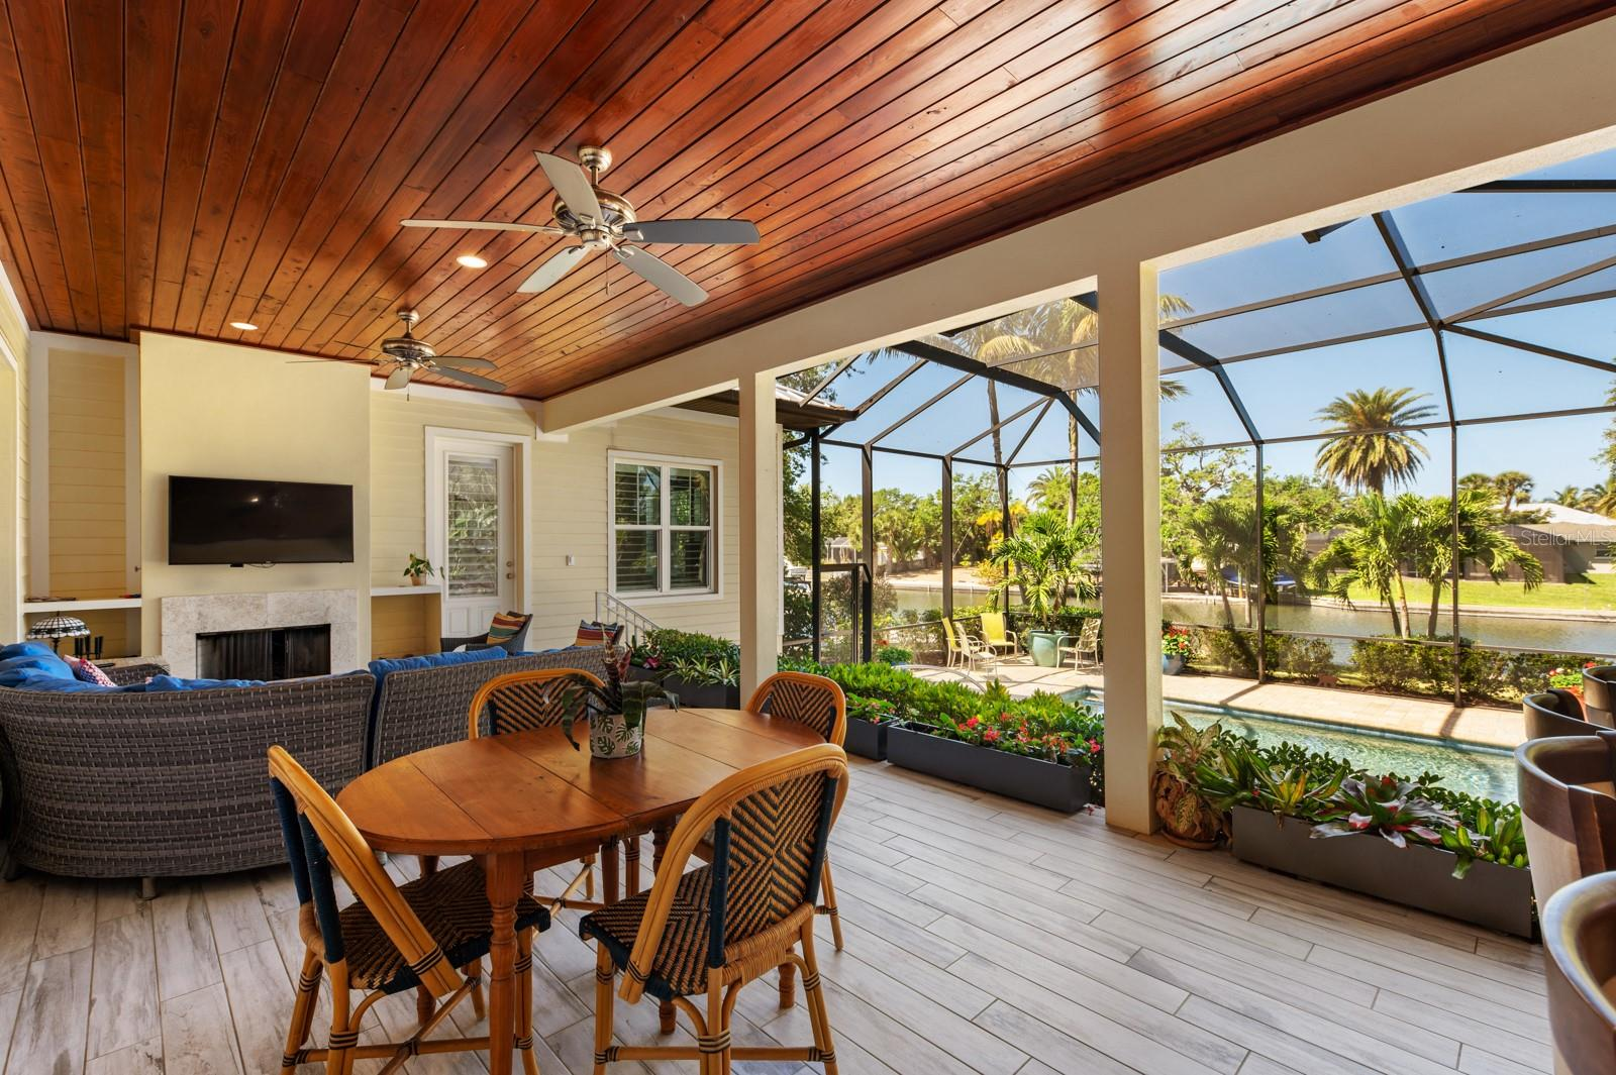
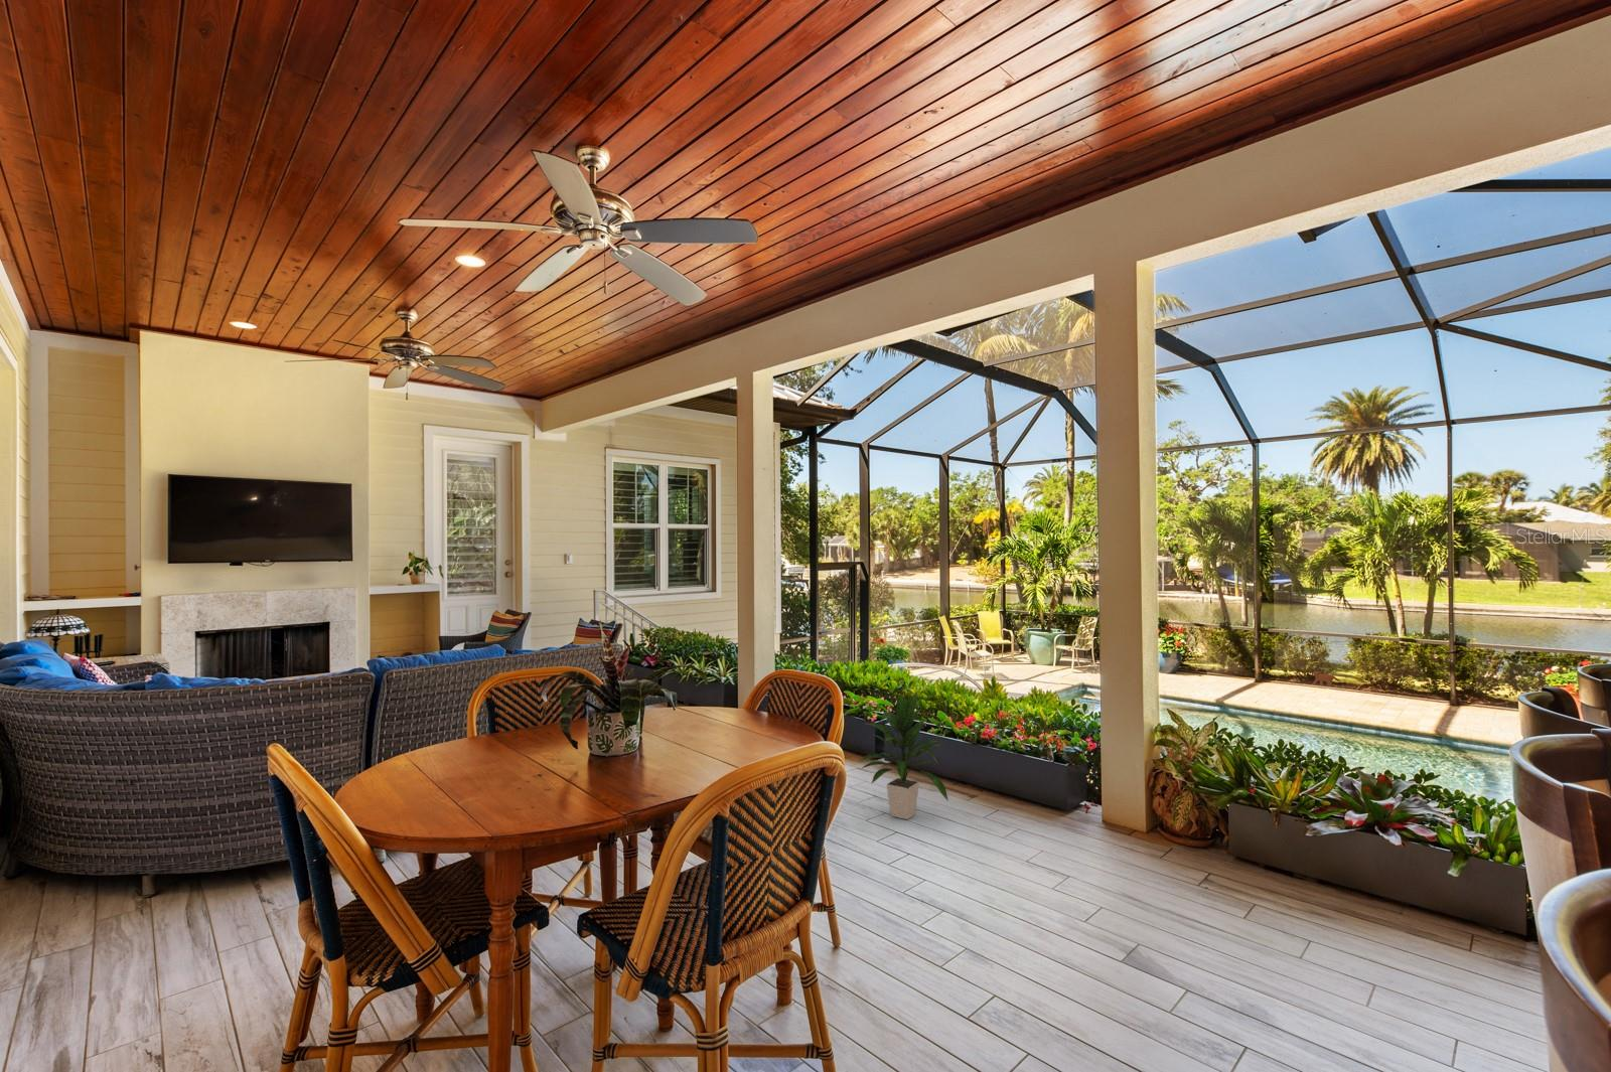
+ indoor plant [857,690,949,821]
